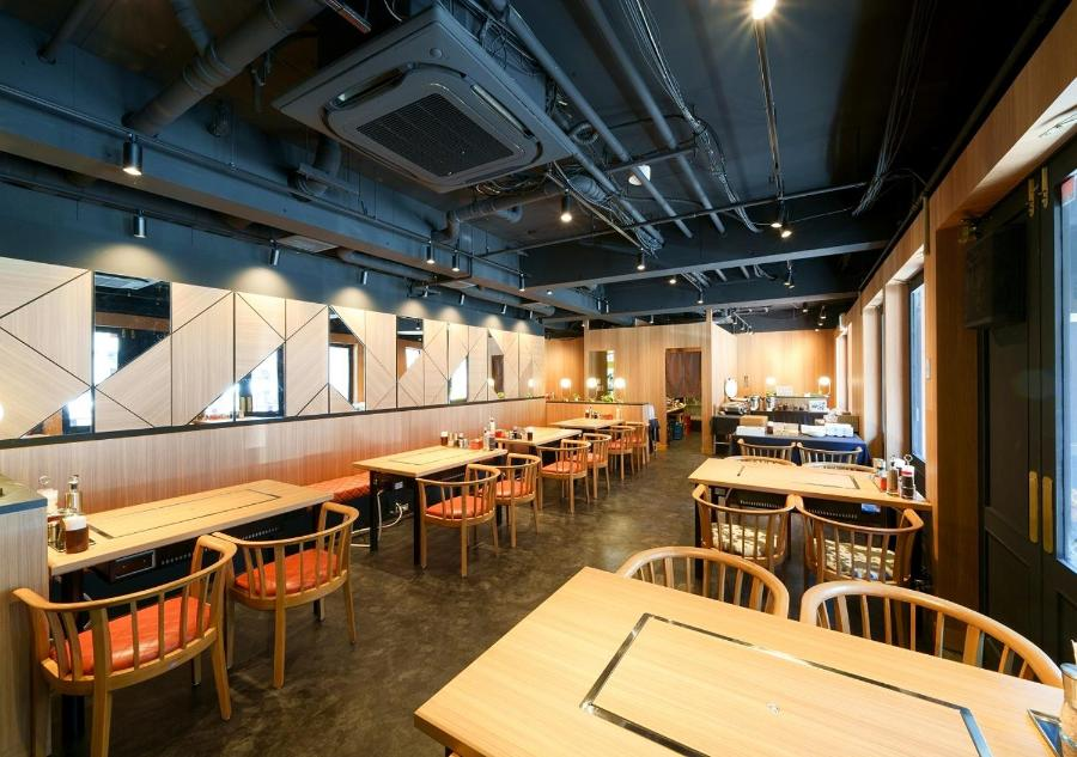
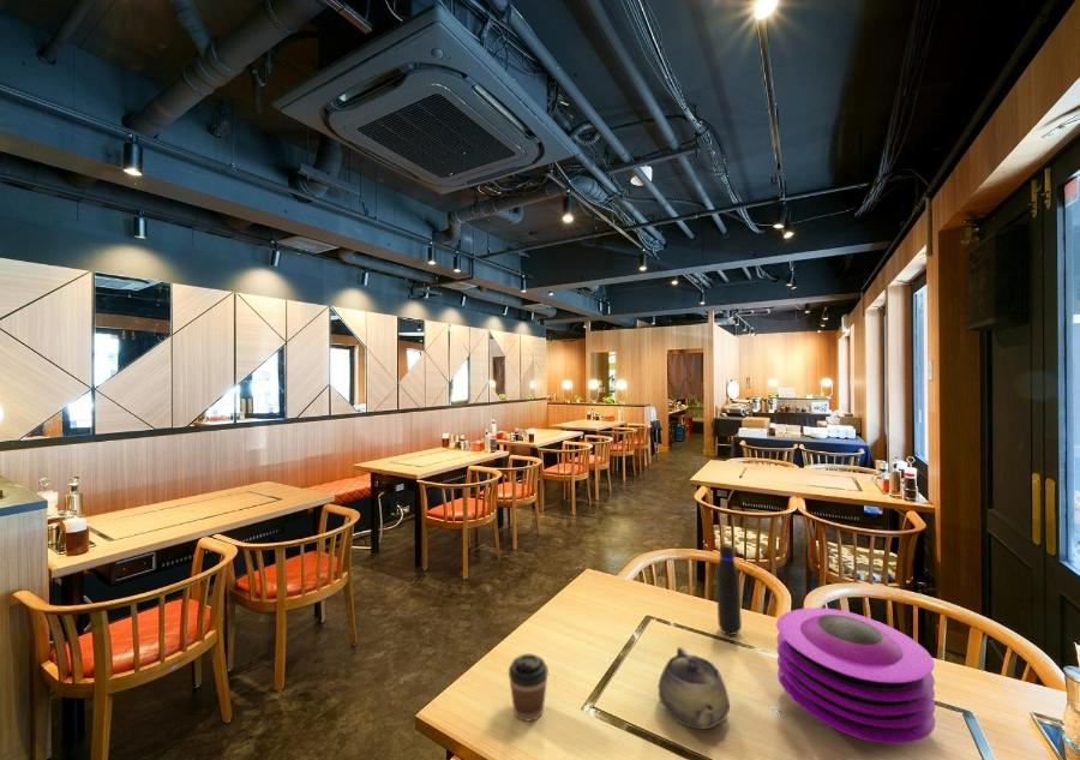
+ plate [775,606,936,744]
+ water bottle [715,544,743,638]
+ teapot [658,646,731,730]
+ coffee cup [508,653,550,723]
